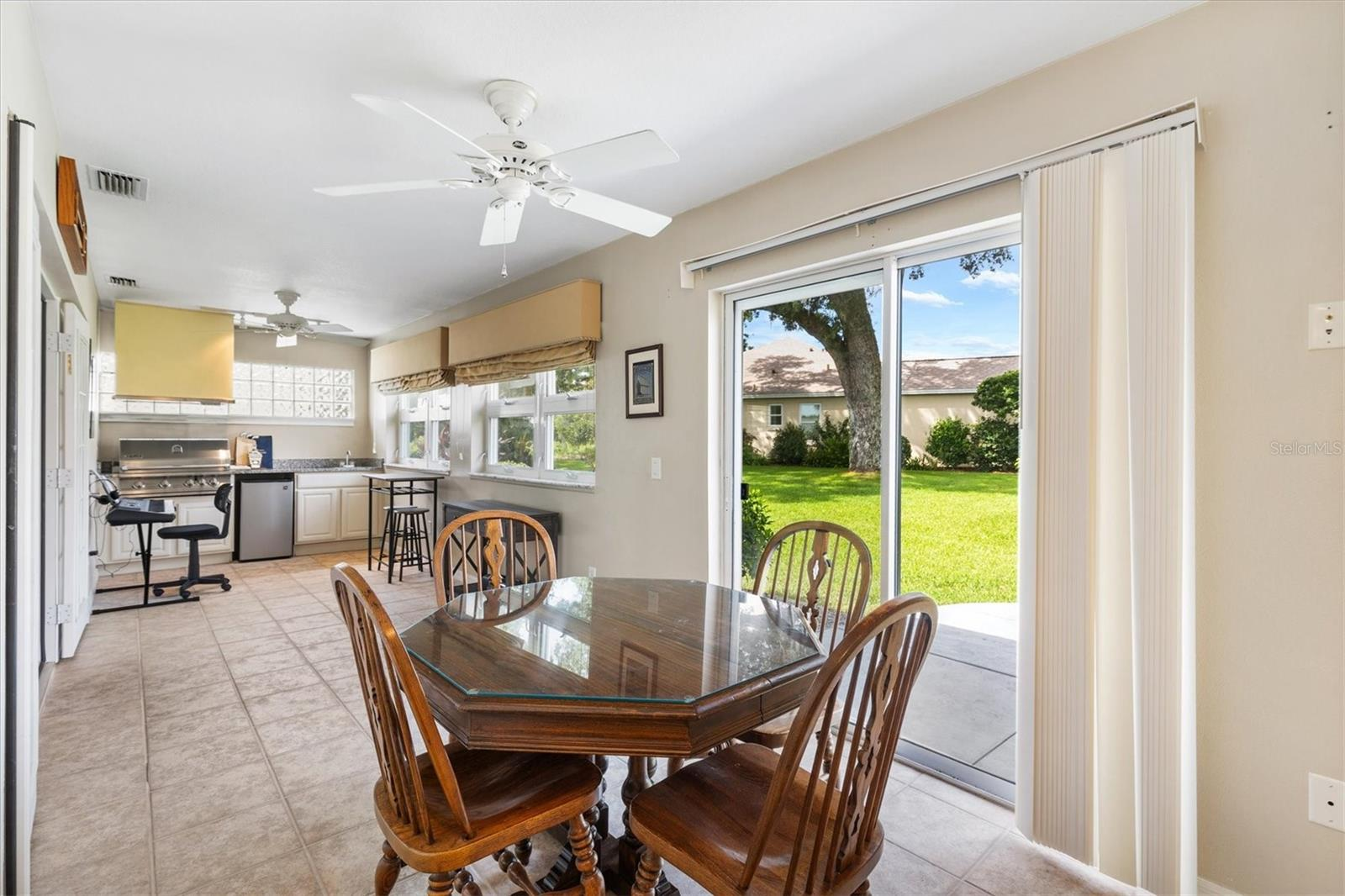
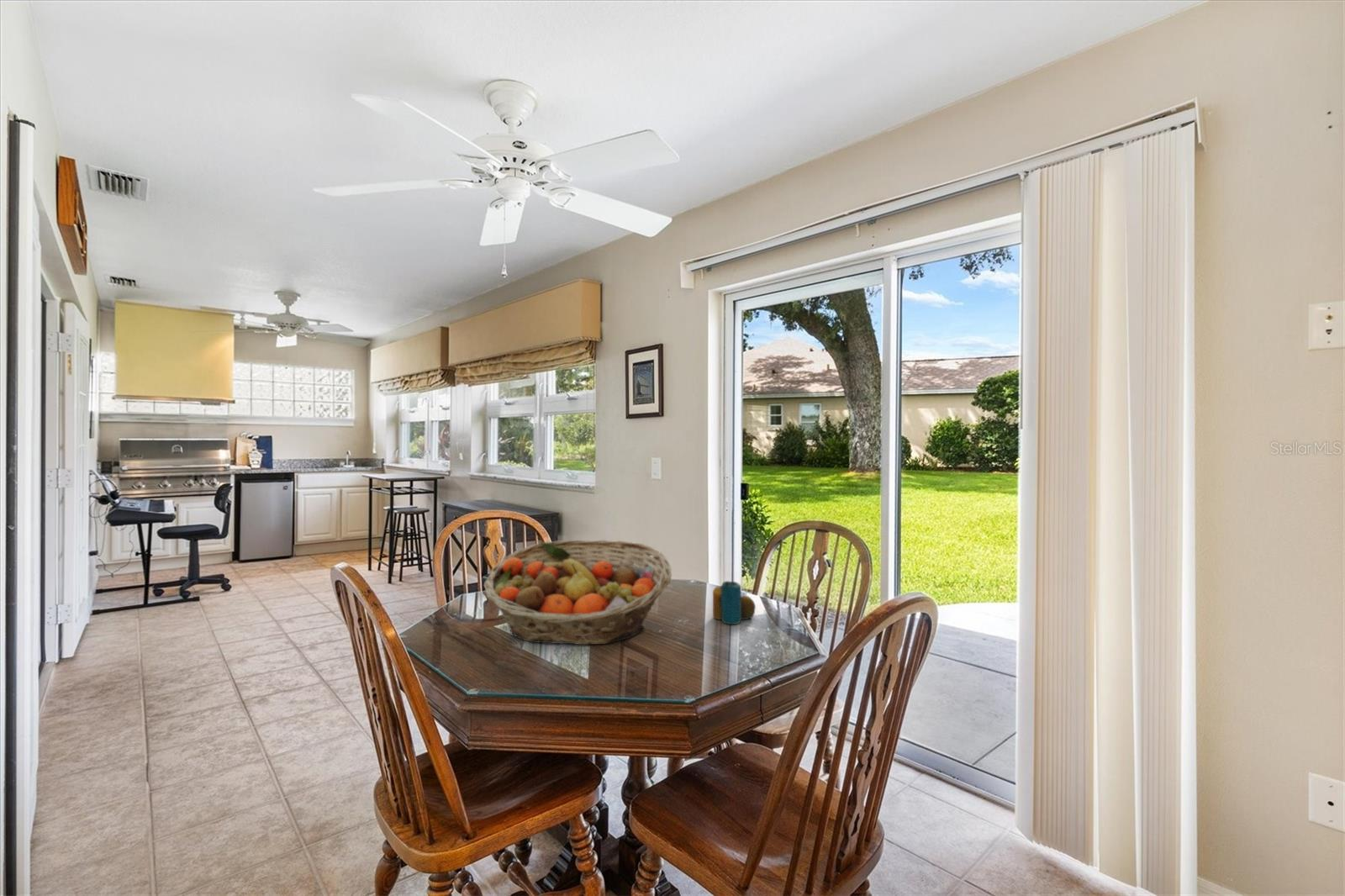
+ candle [712,580,757,625]
+ fruit basket [483,540,673,646]
